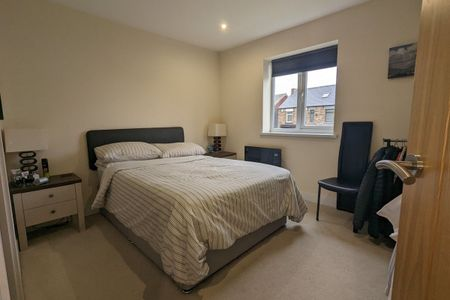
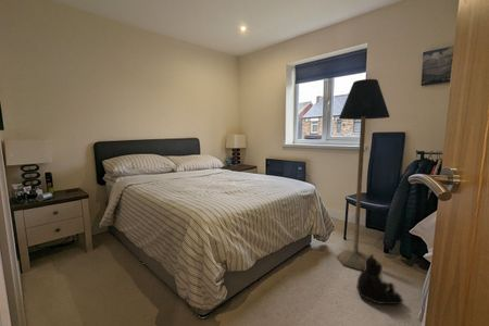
+ floor lamp [336,78,391,272]
+ plush toy [355,253,405,305]
